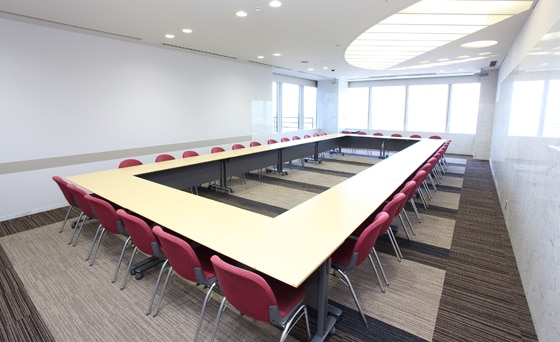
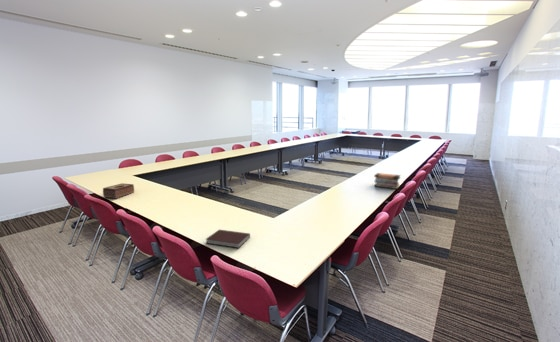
+ book stack [373,172,401,190]
+ tissue box [102,182,135,200]
+ notebook [205,229,251,249]
